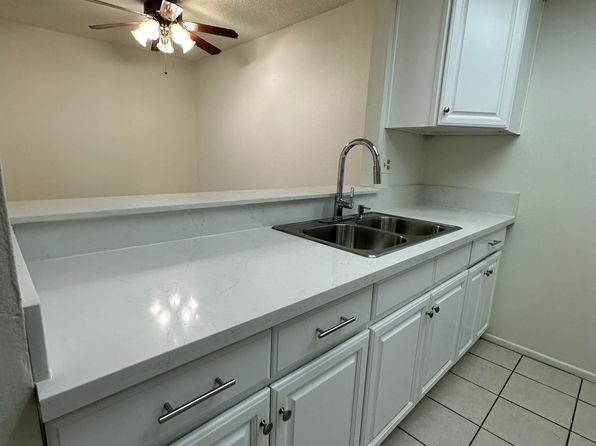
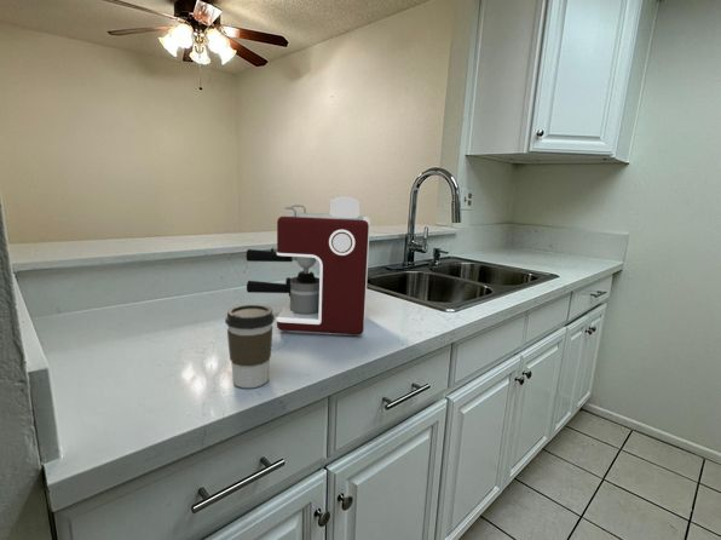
+ coffee maker [244,195,371,337]
+ coffee cup [224,304,276,389]
